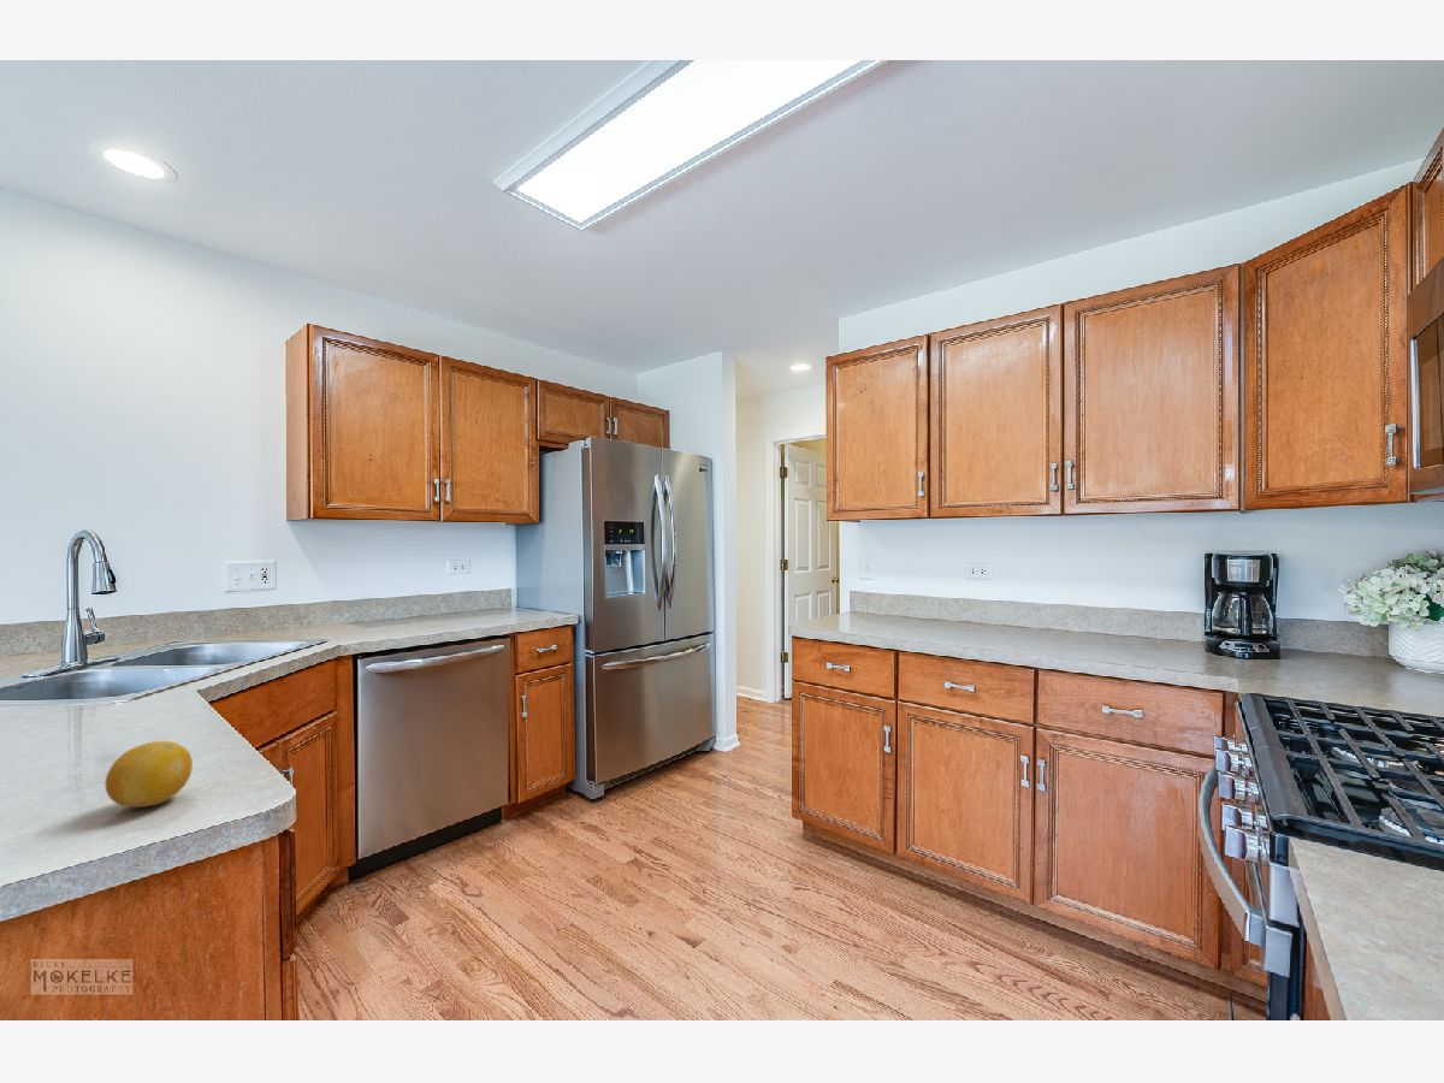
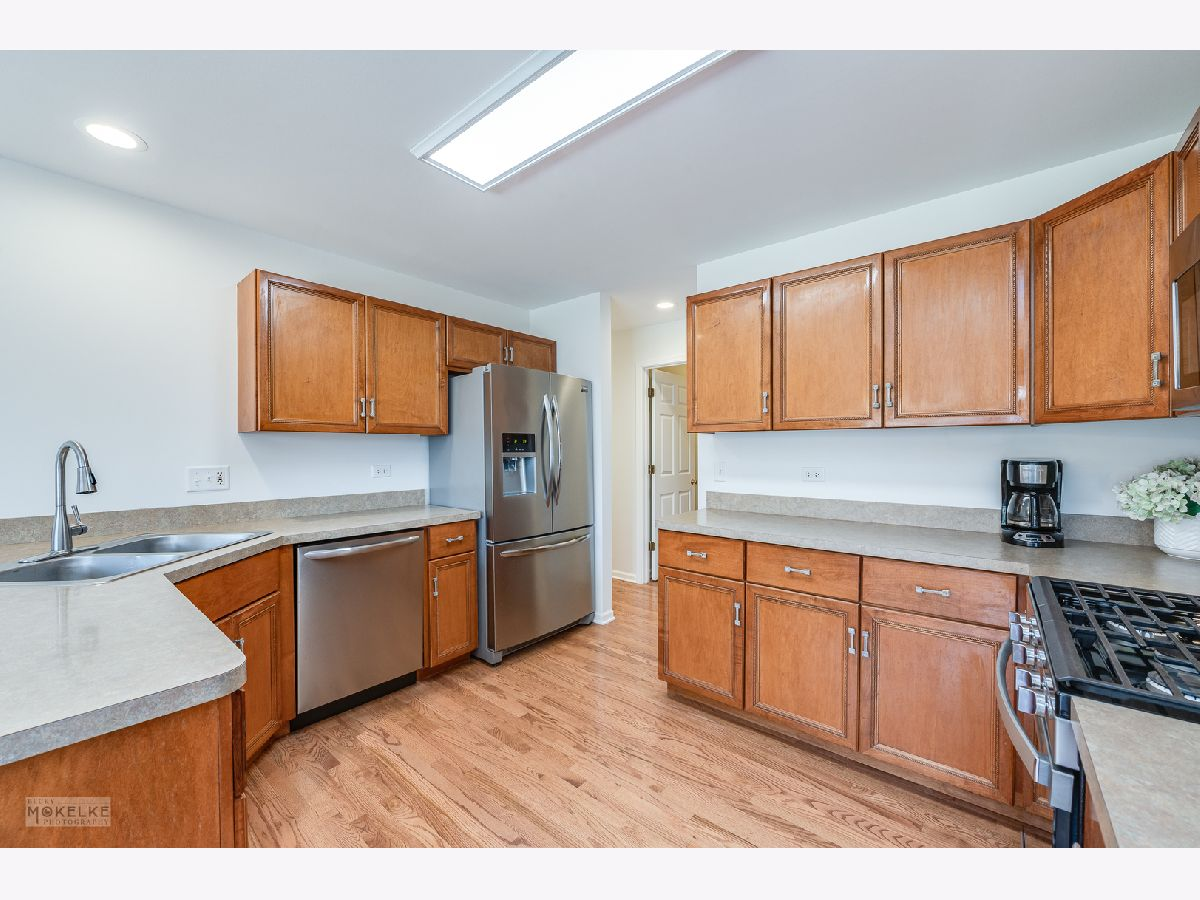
- fruit [105,740,194,809]
